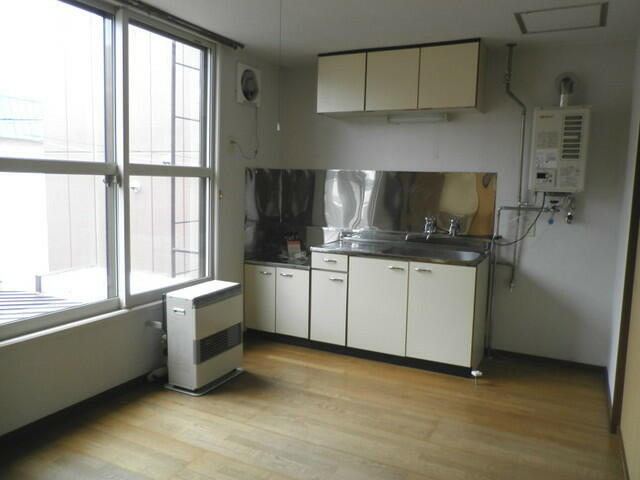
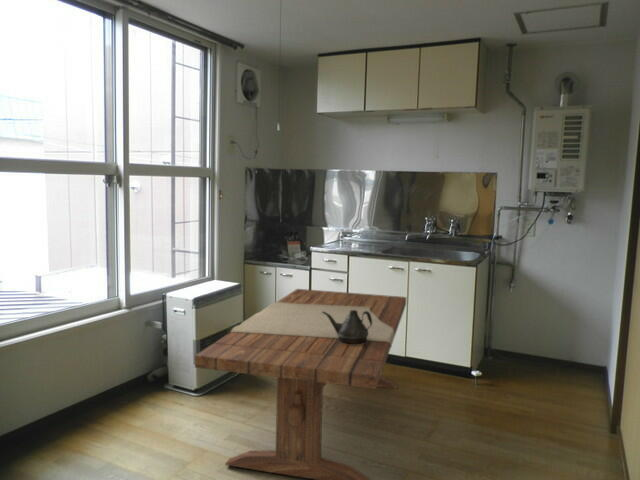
+ teapot [322,310,372,344]
+ dining table [194,288,407,480]
